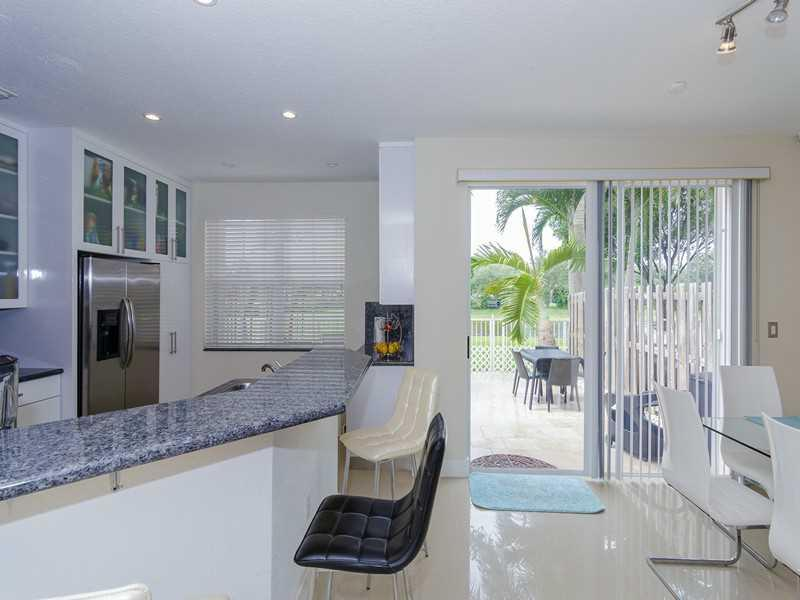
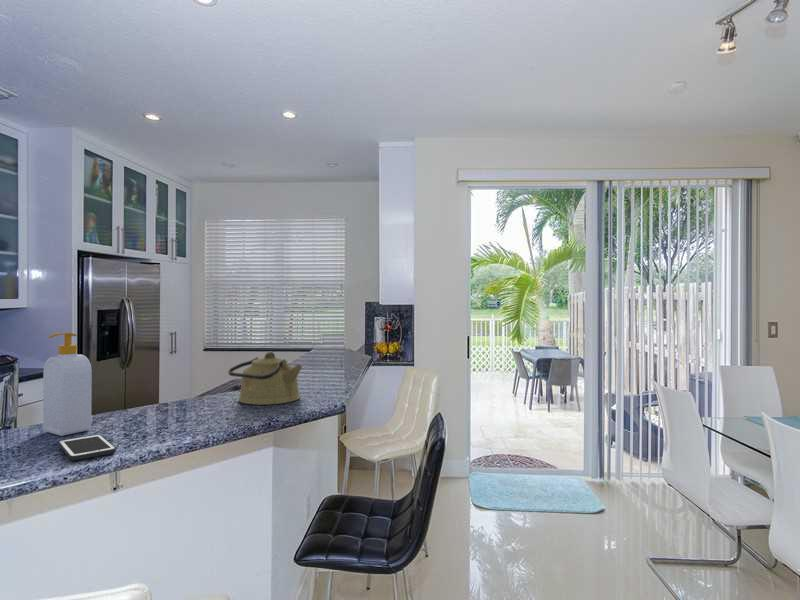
+ kettle [227,351,303,406]
+ soap bottle [42,332,93,437]
+ cell phone [57,433,117,461]
